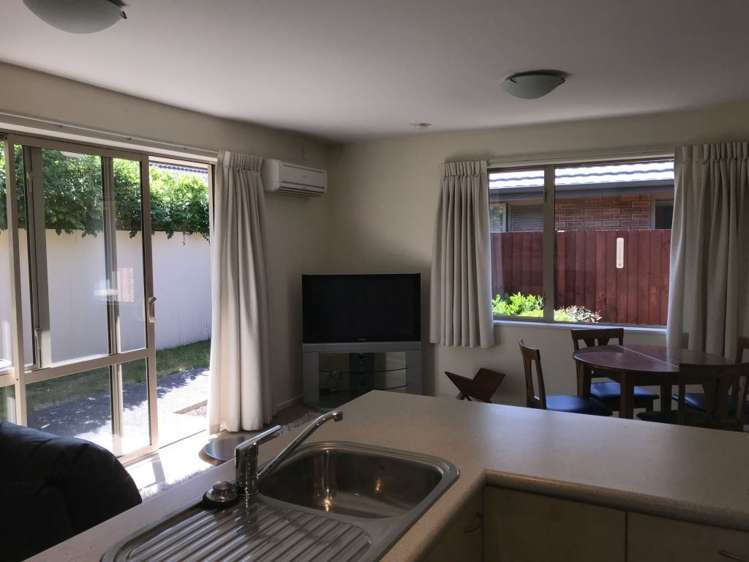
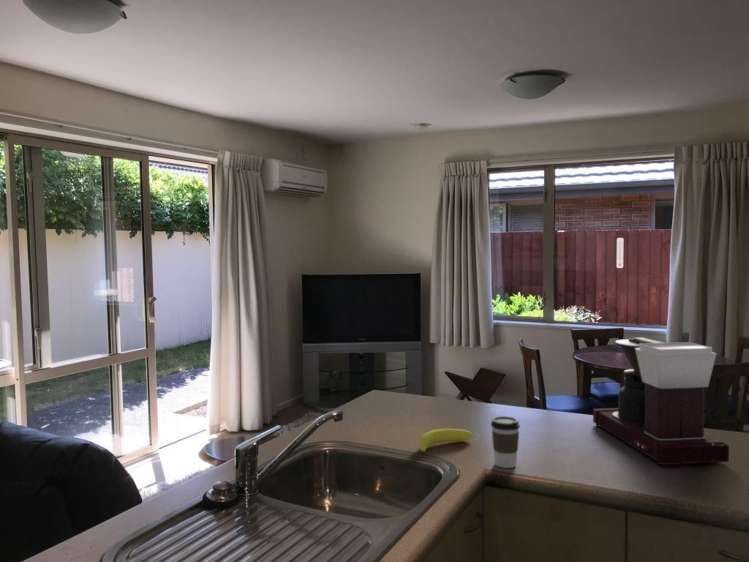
+ coffee maker [592,337,730,466]
+ coffee cup [490,415,521,469]
+ banana [418,428,474,453]
